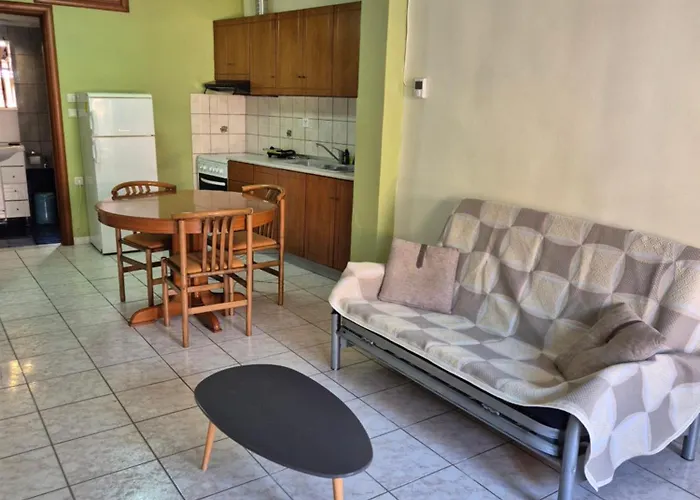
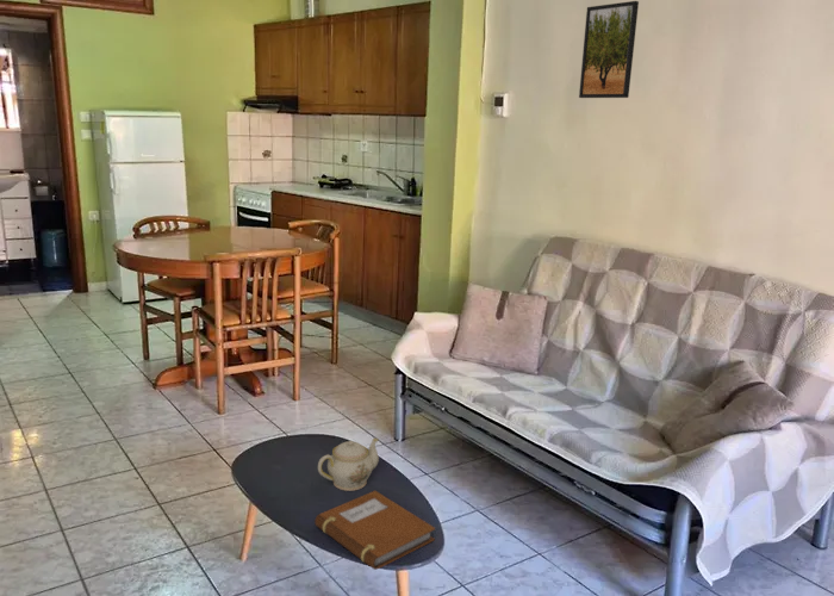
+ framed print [578,0,640,99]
+ notebook [313,490,436,571]
+ teapot [317,437,380,492]
